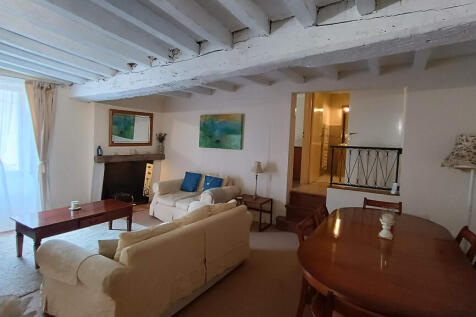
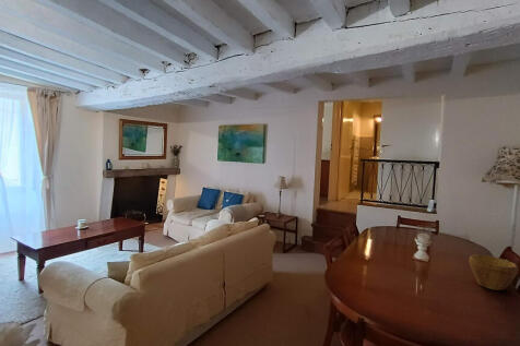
+ bowl [469,254,520,291]
